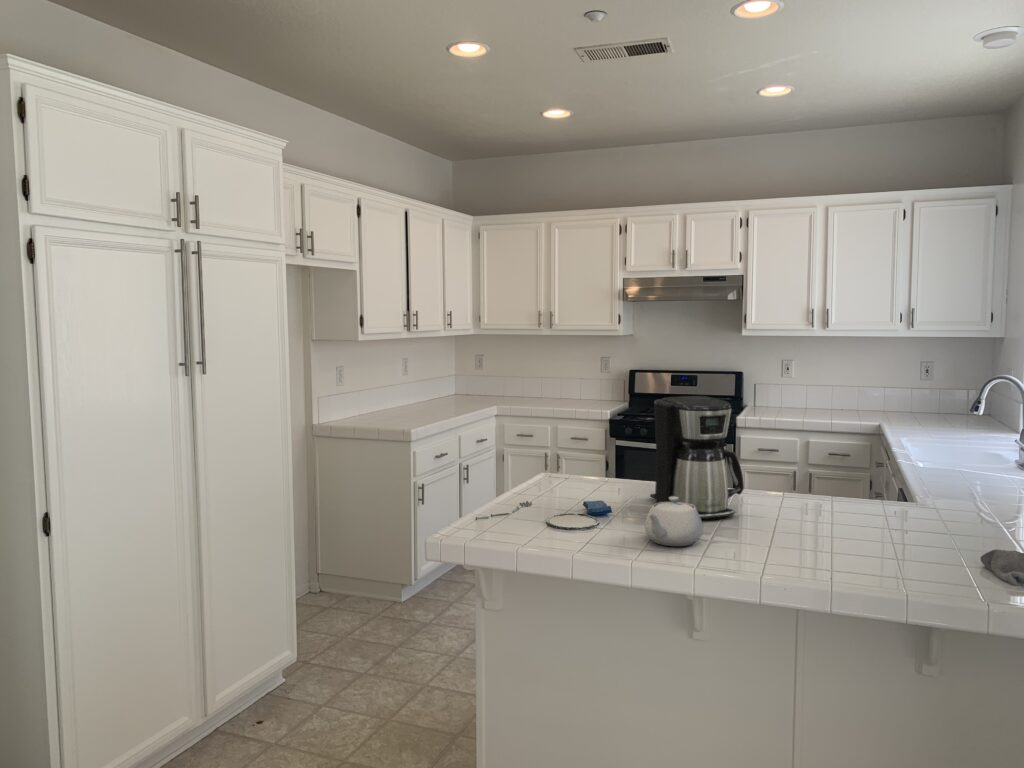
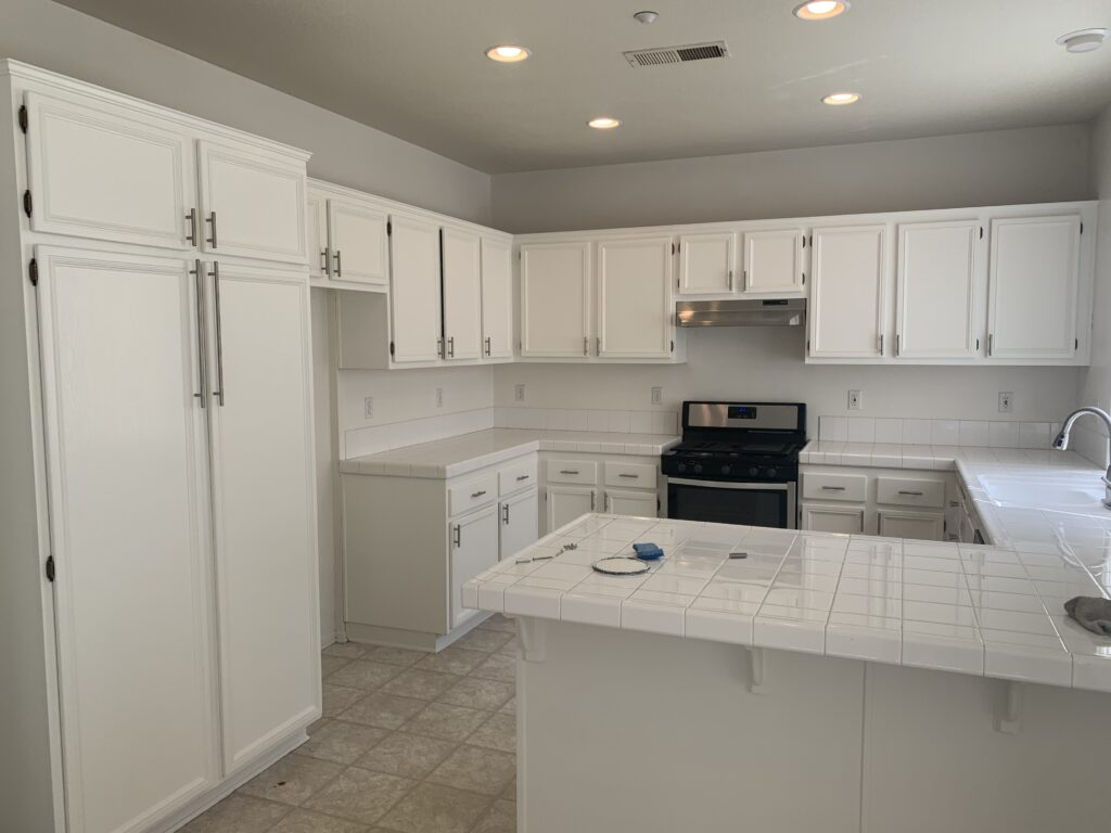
- coffee maker [649,395,745,520]
- teapot [644,497,705,547]
